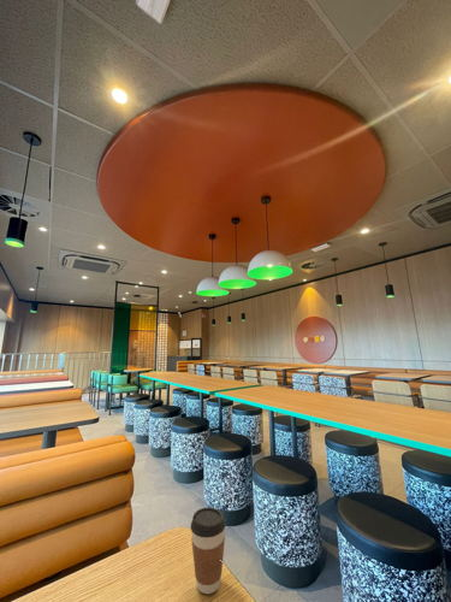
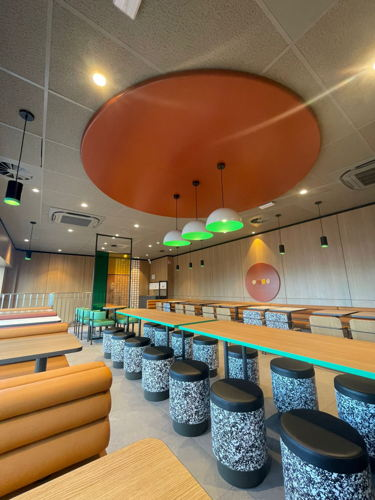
- coffee cup [190,507,226,595]
